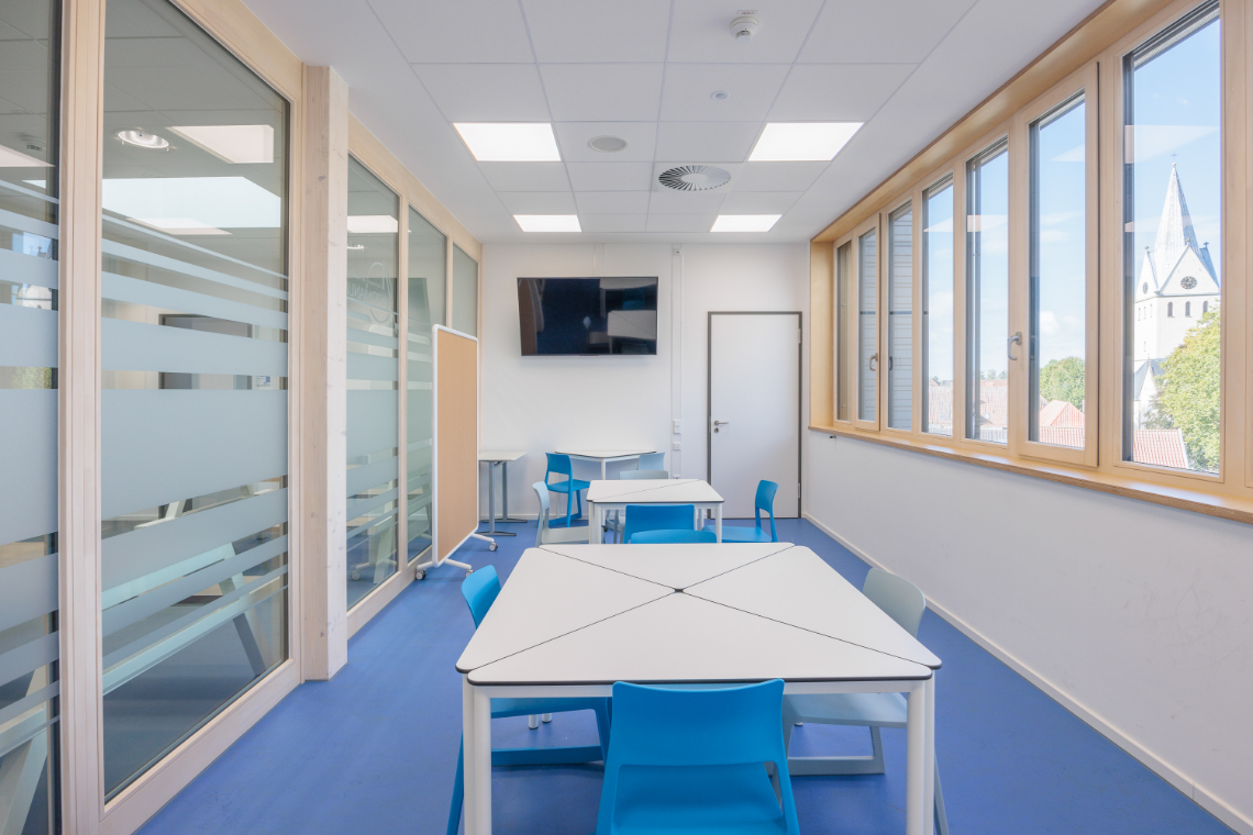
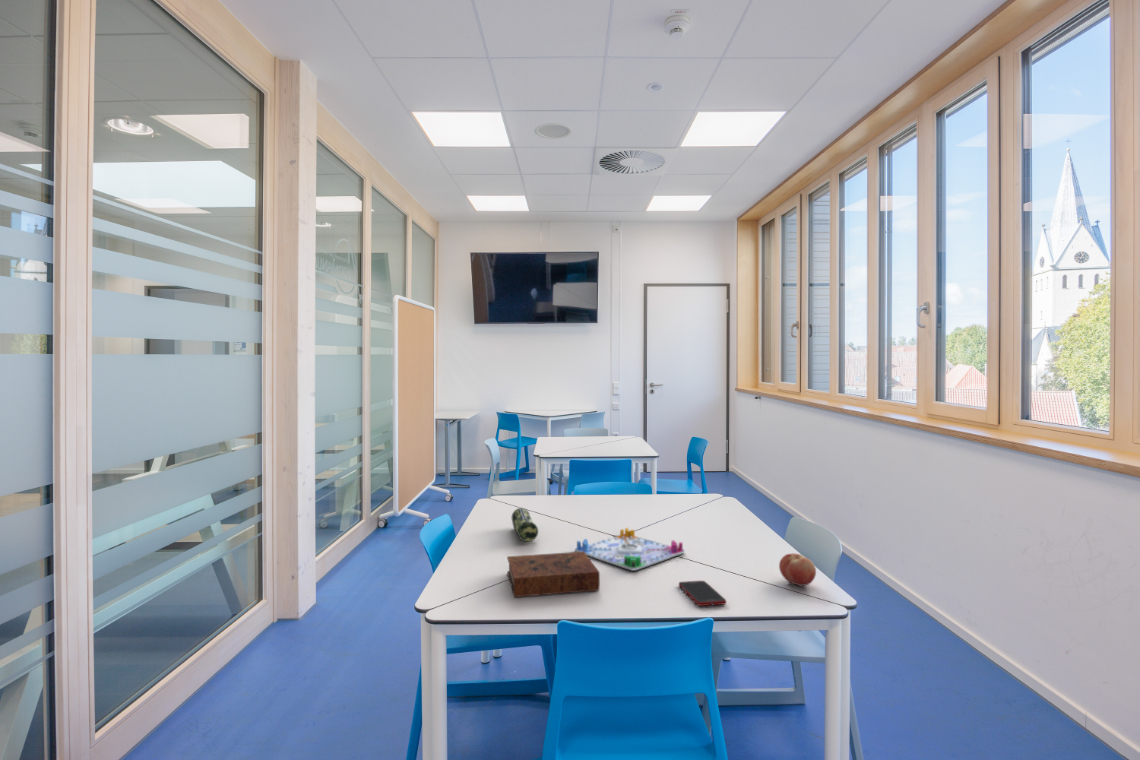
+ fruit [778,552,817,587]
+ book [506,551,601,598]
+ pencil case [511,507,539,543]
+ board game [574,527,686,571]
+ cell phone [678,580,727,607]
